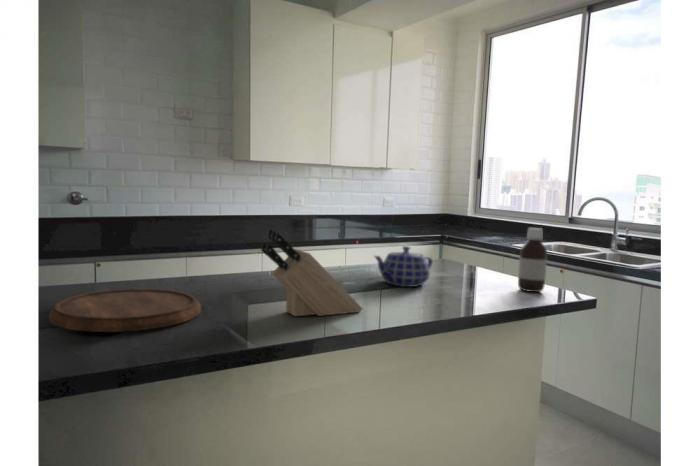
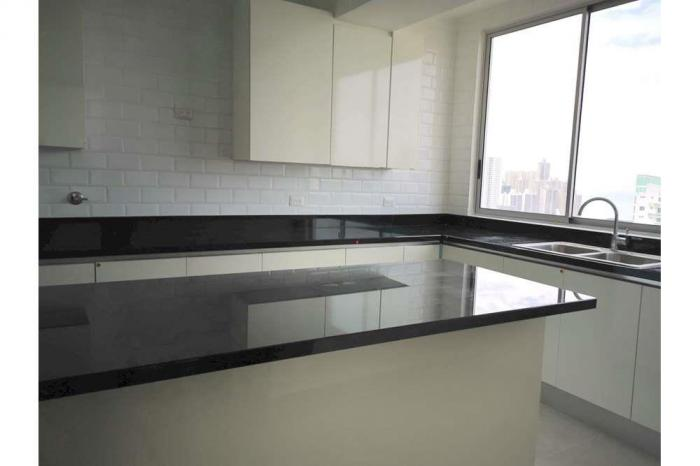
- cutting board [47,288,202,333]
- teapot [373,245,434,288]
- bottle [517,227,548,293]
- knife block [260,228,364,317]
